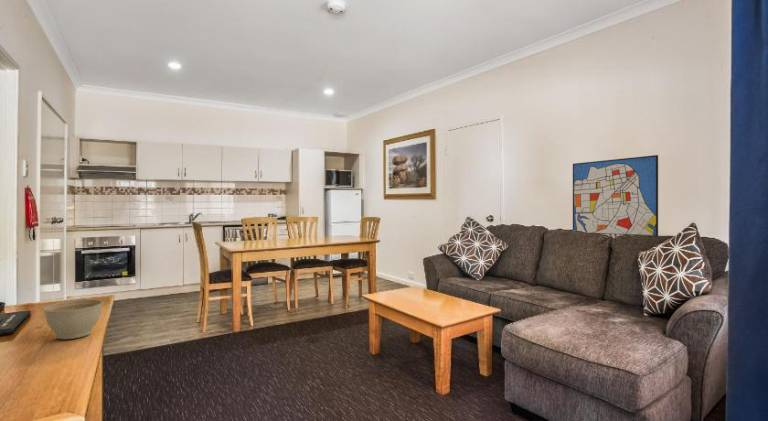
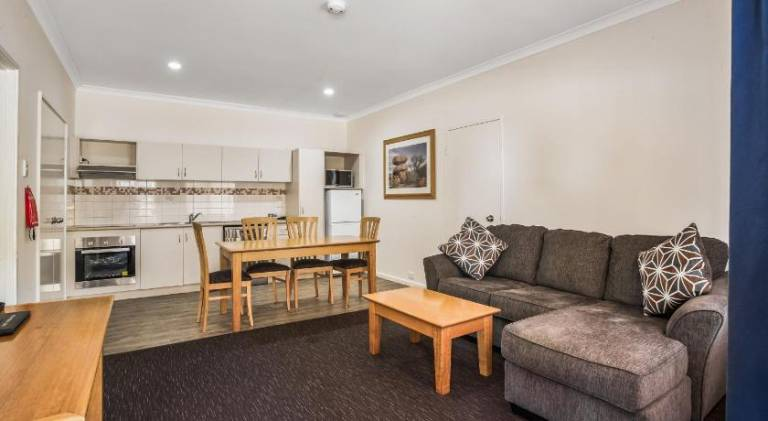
- planter bowl [43,299,104,340]
- wall art [572,154,659,237]
